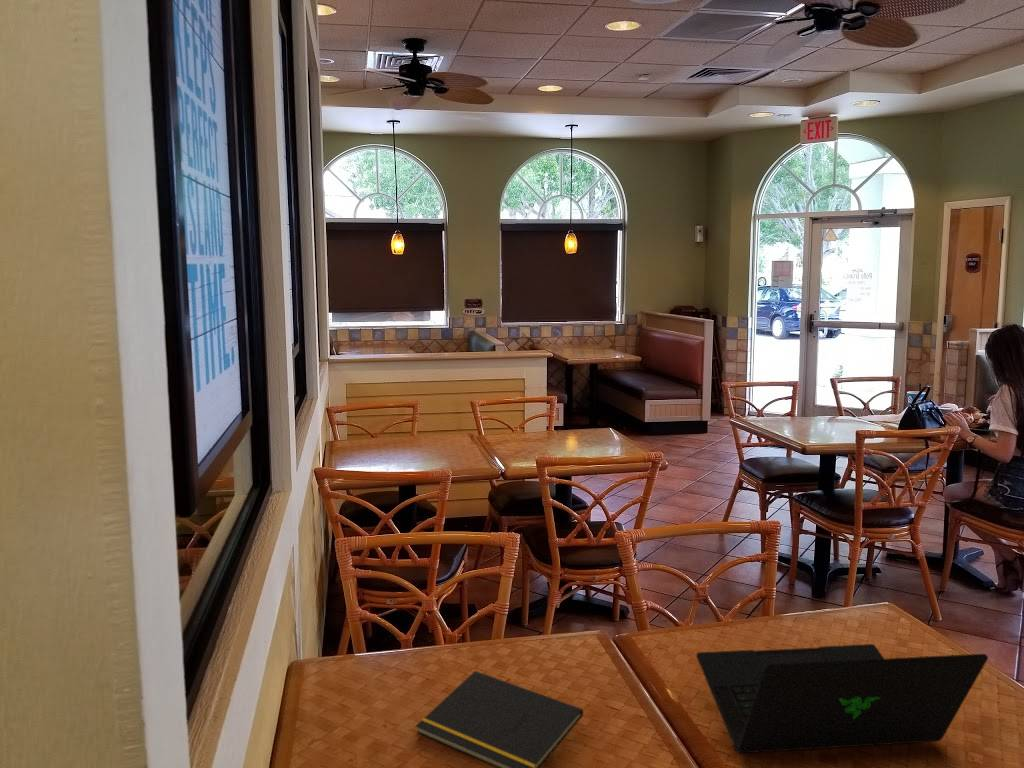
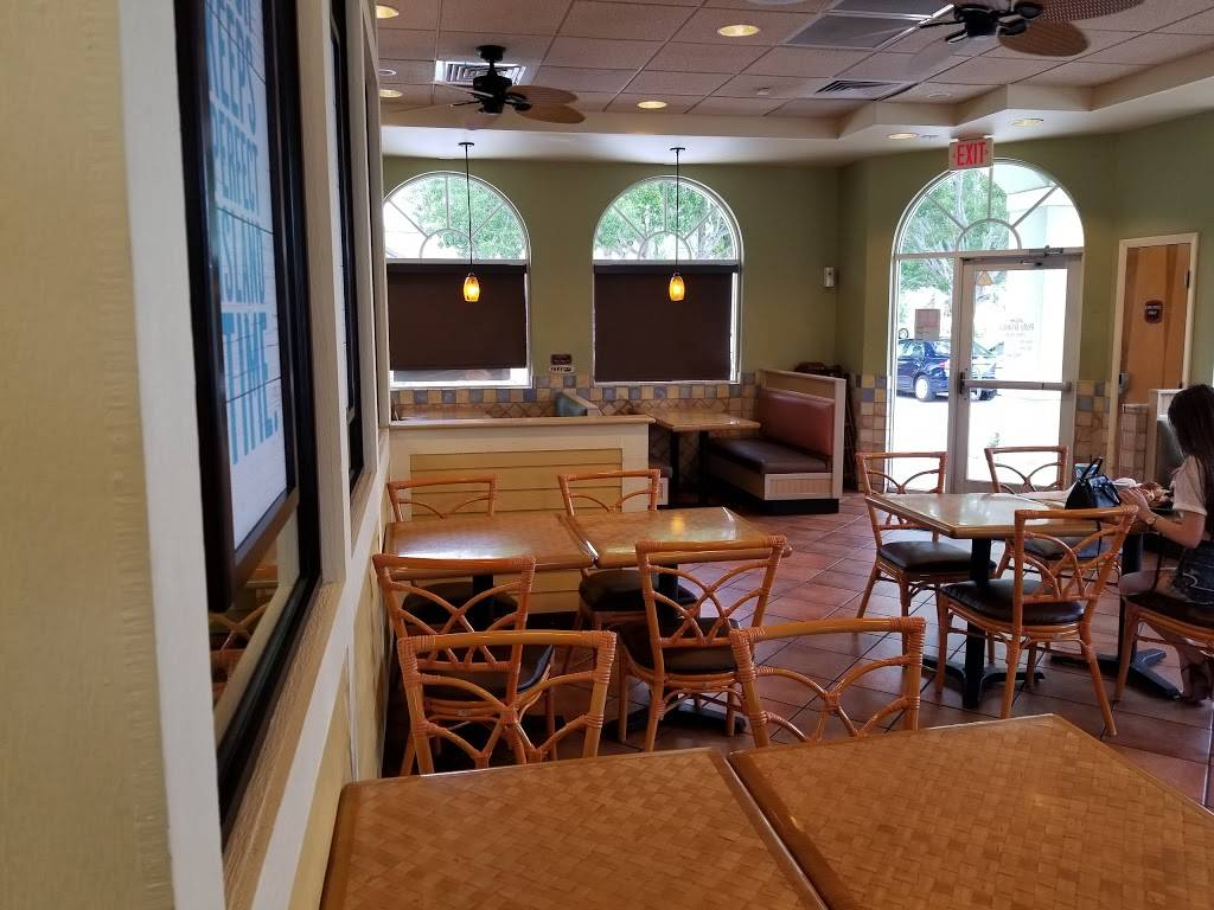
- laptop [695,643,989,754]
- notepad [415,670,584,768]
